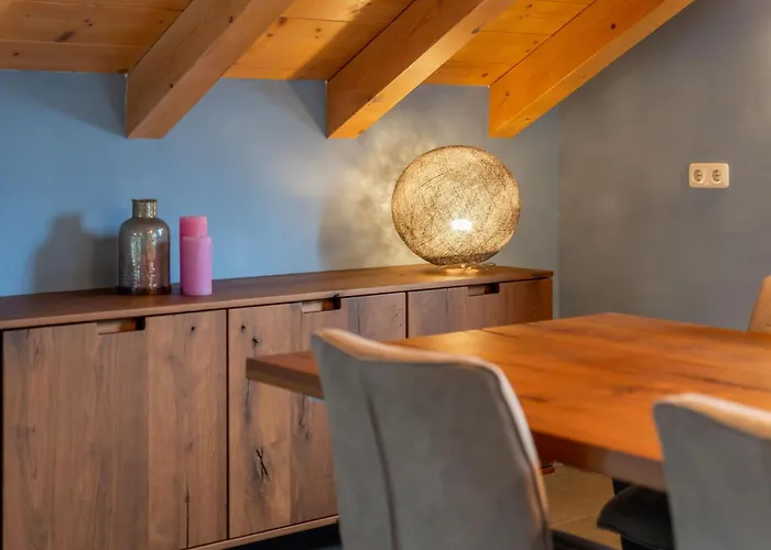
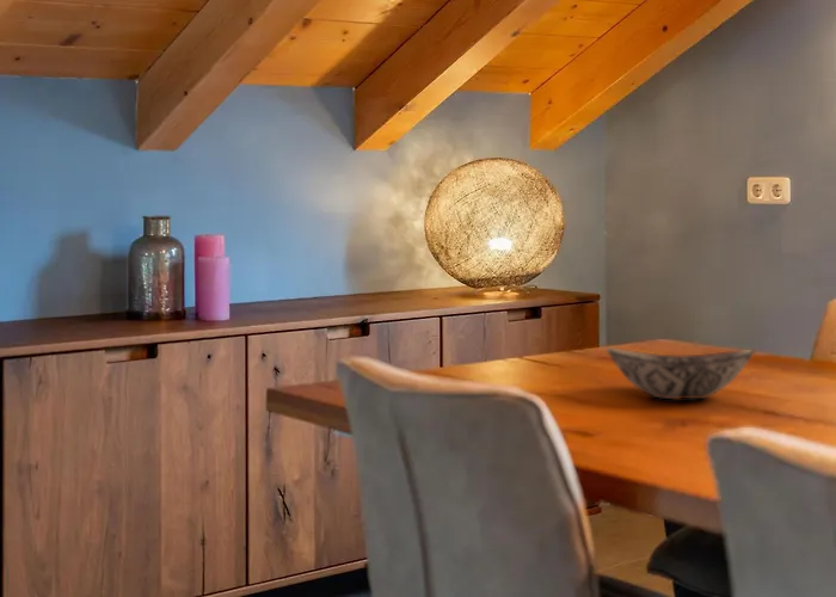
+ decorative bowl [604,346,756,400]
